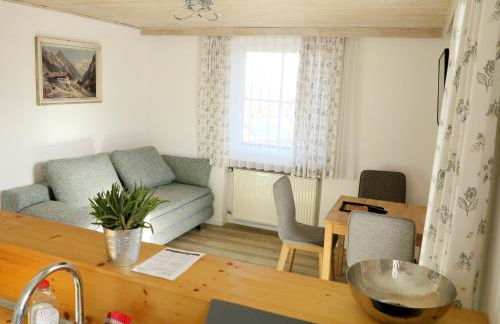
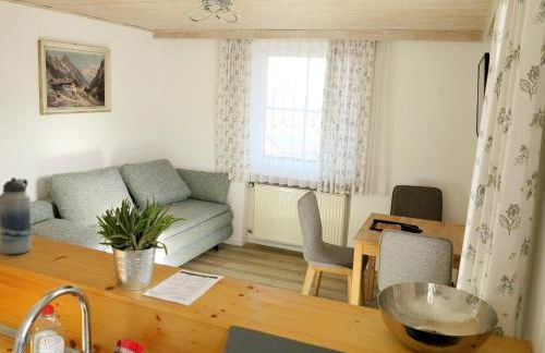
+ water bottle [0,176,32,255]
